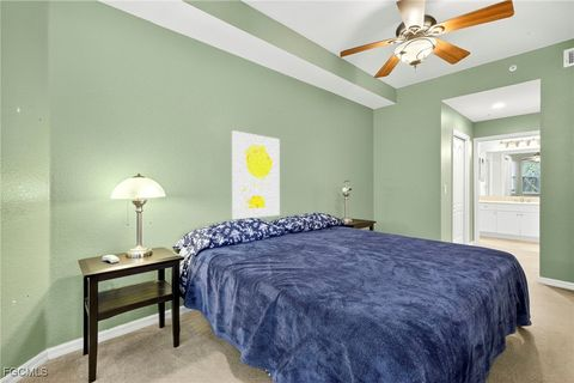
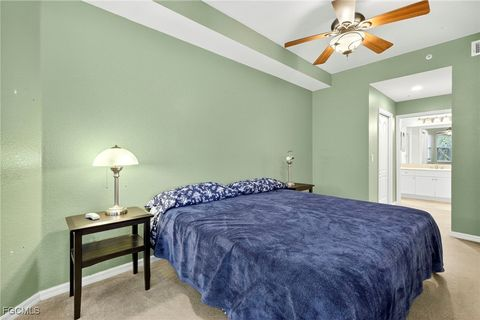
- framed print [231,129,281,220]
